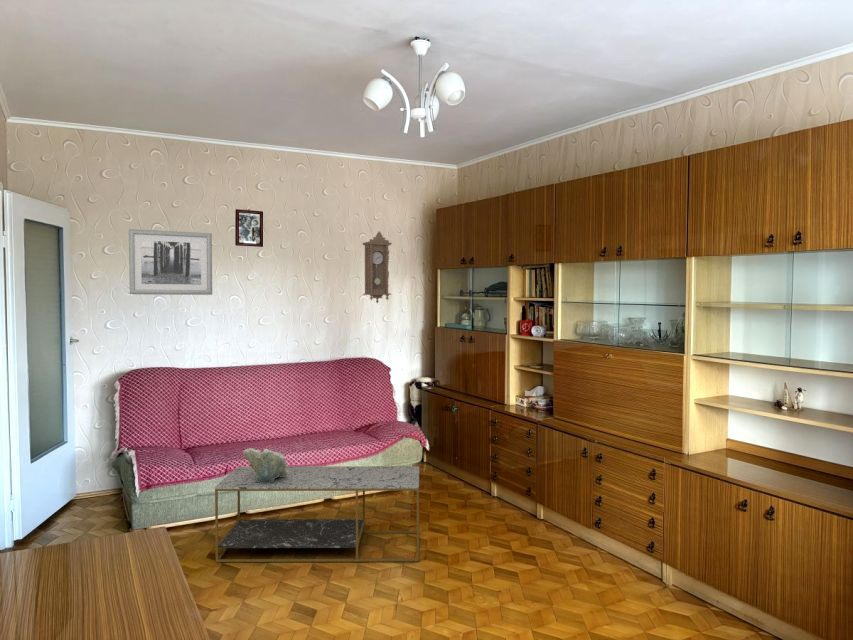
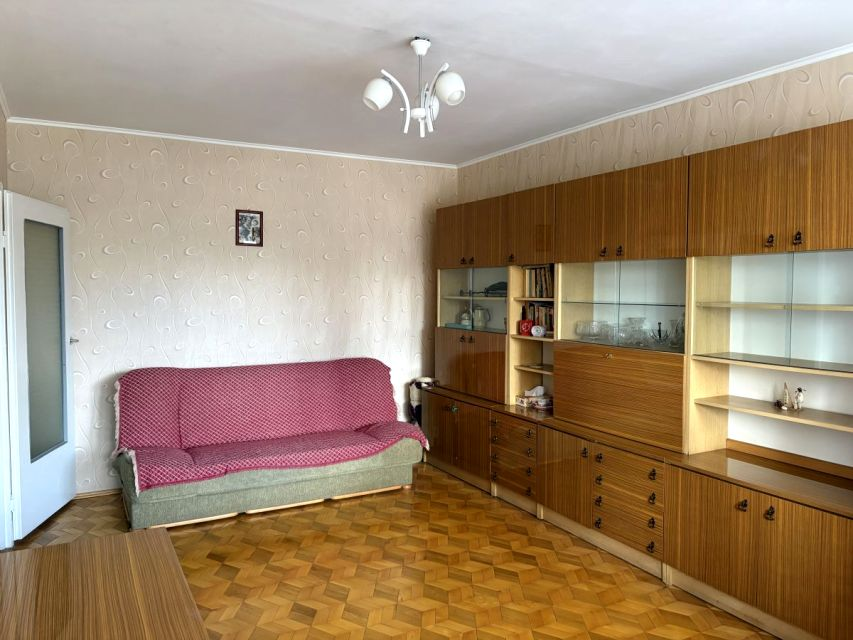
- decorative bowl [242,447,289,483]
- pendulum clock [361,230,393,304]
- wall art [128,228,213,296]
- coffee table [214,465,420,563]
